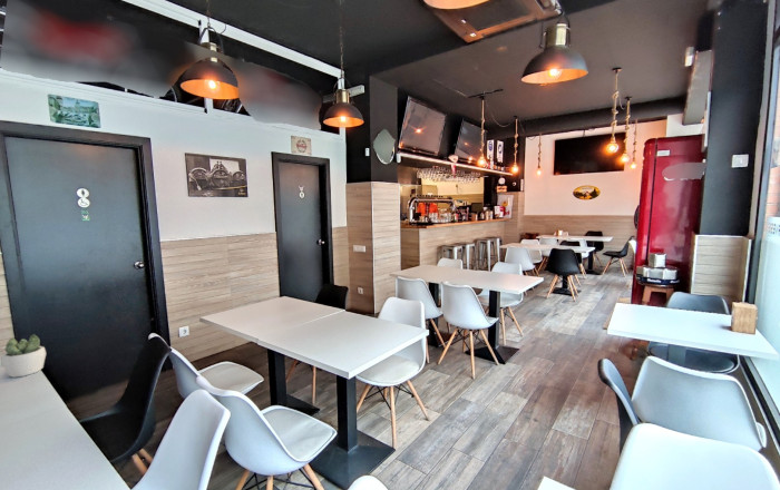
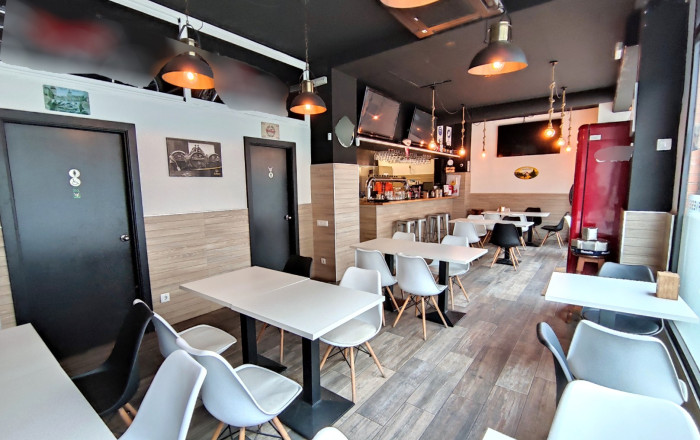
- succulent plant [0,333,47,379]
